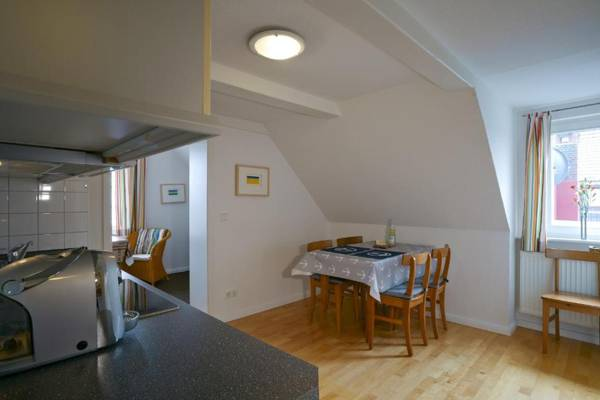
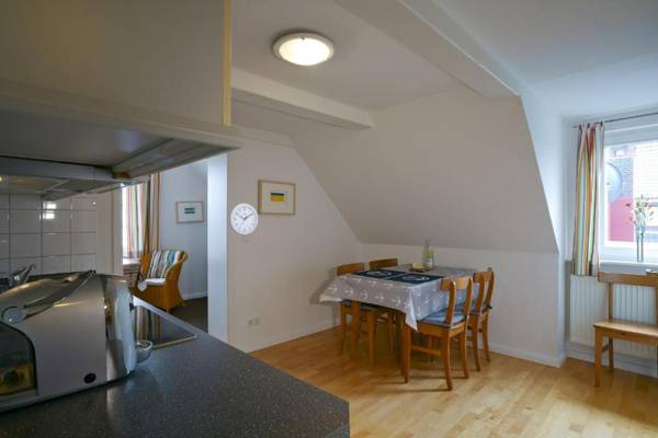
+ wall clock [228,203,259,237]
